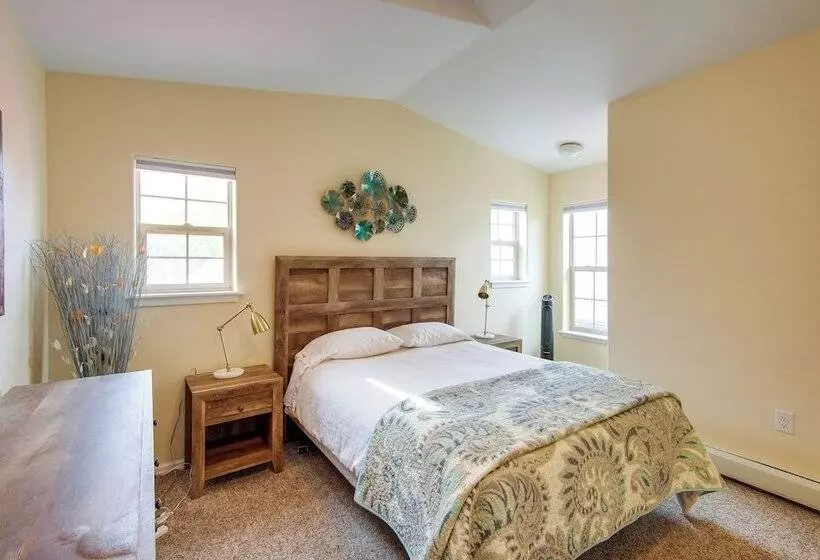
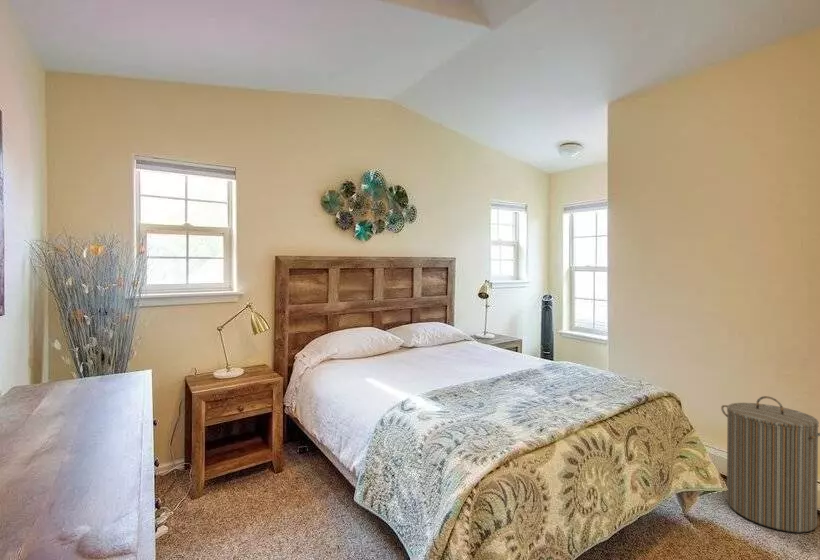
+ laundry hamper [720,395,820,534]
